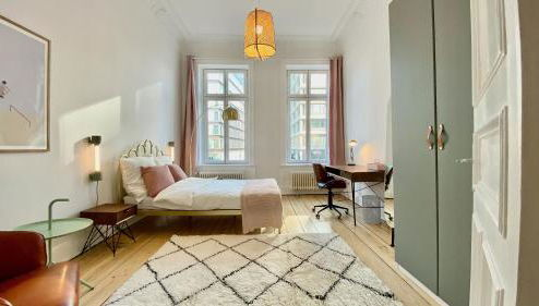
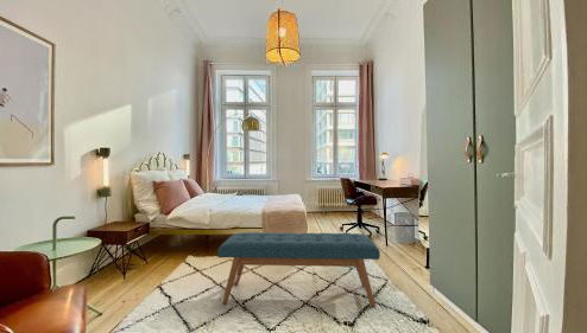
+ bench [216,231,381,308]
